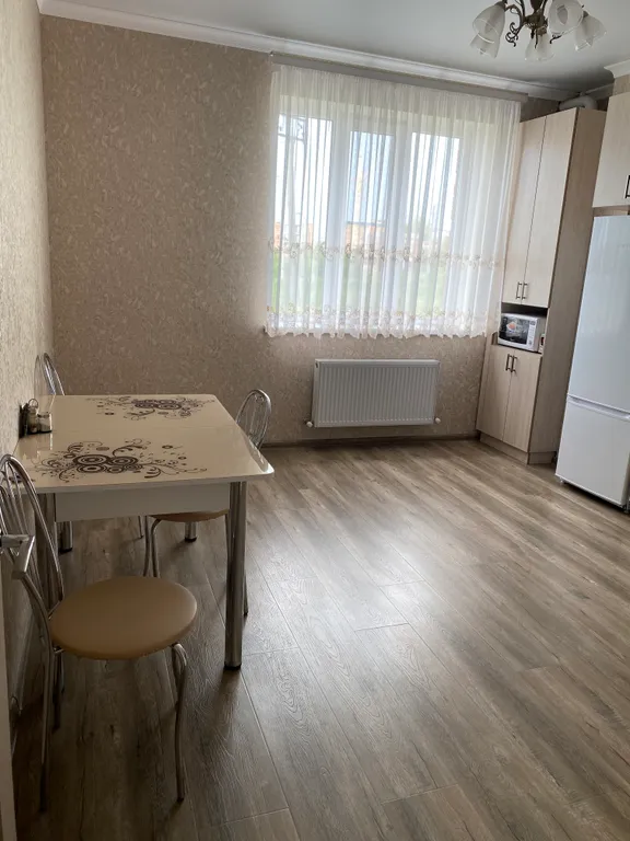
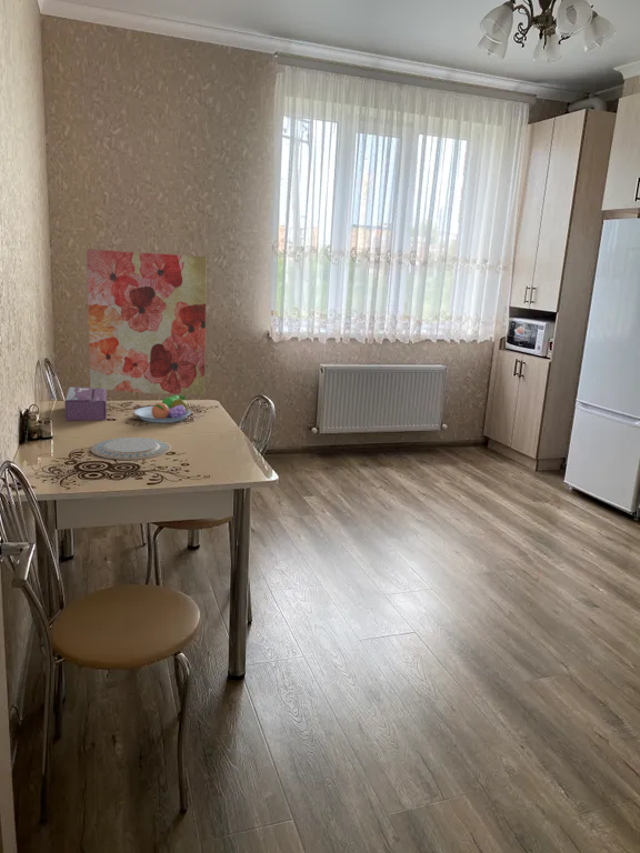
+ wall art [86,248,208,395]
+ chinaware [90,436,172,461]
+ fruit bowl [133,394,192,424]
+ tissue box [63,387,108,422]
